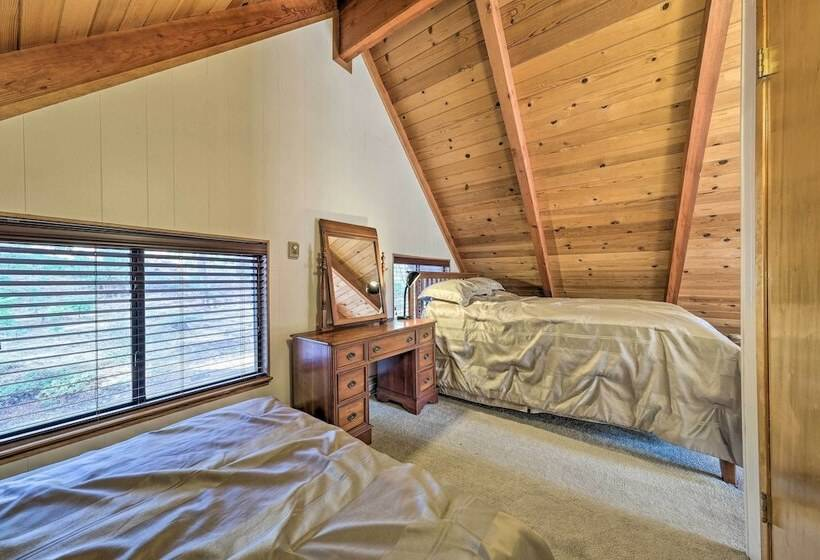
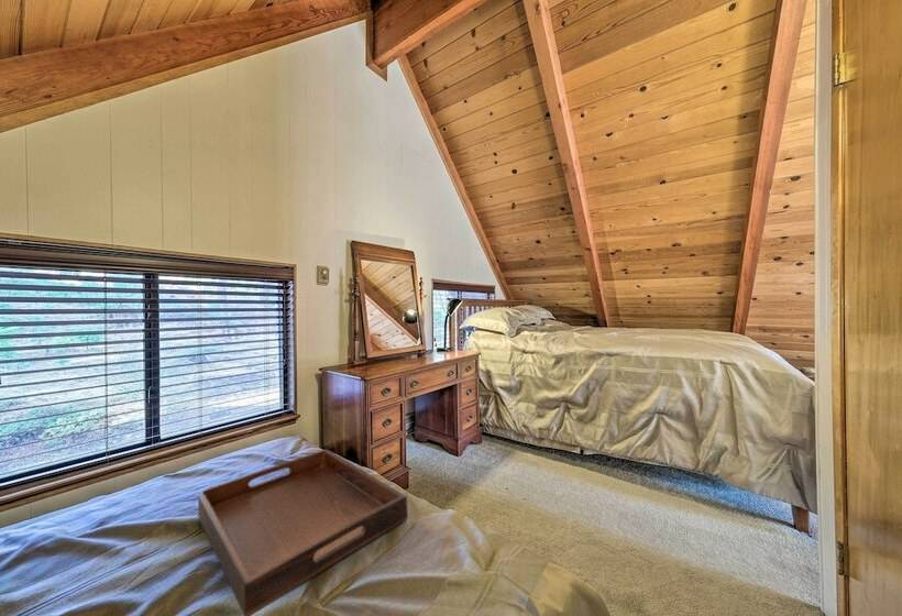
+ serving tray [197,448,408,616]
